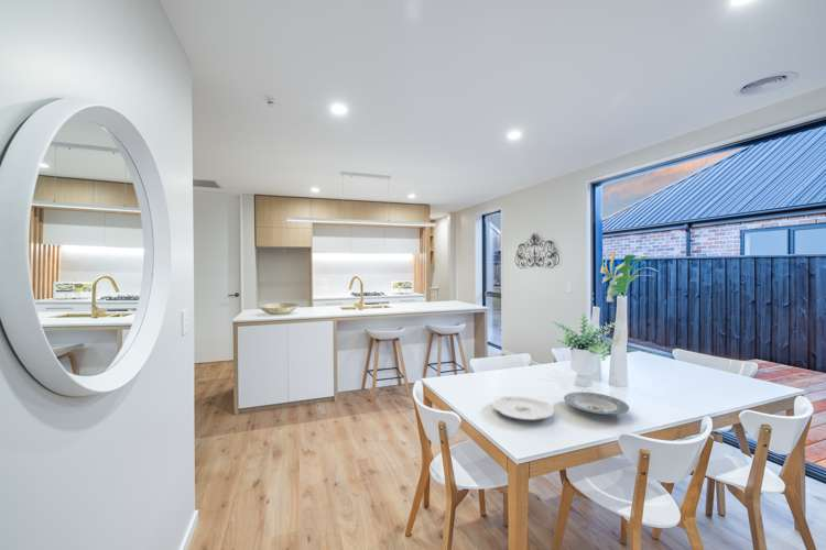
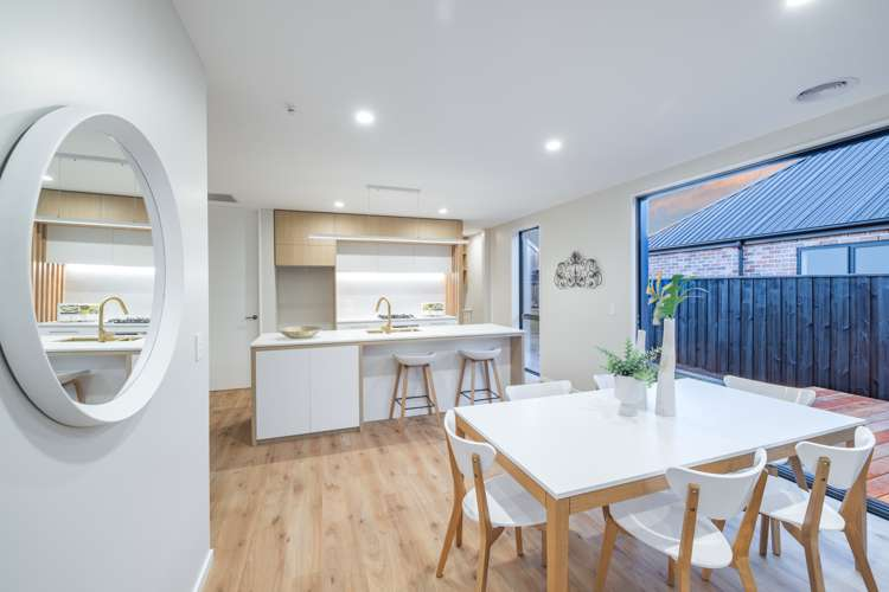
- plate [563,391,630,416]
- plate [491,395,555,421]
